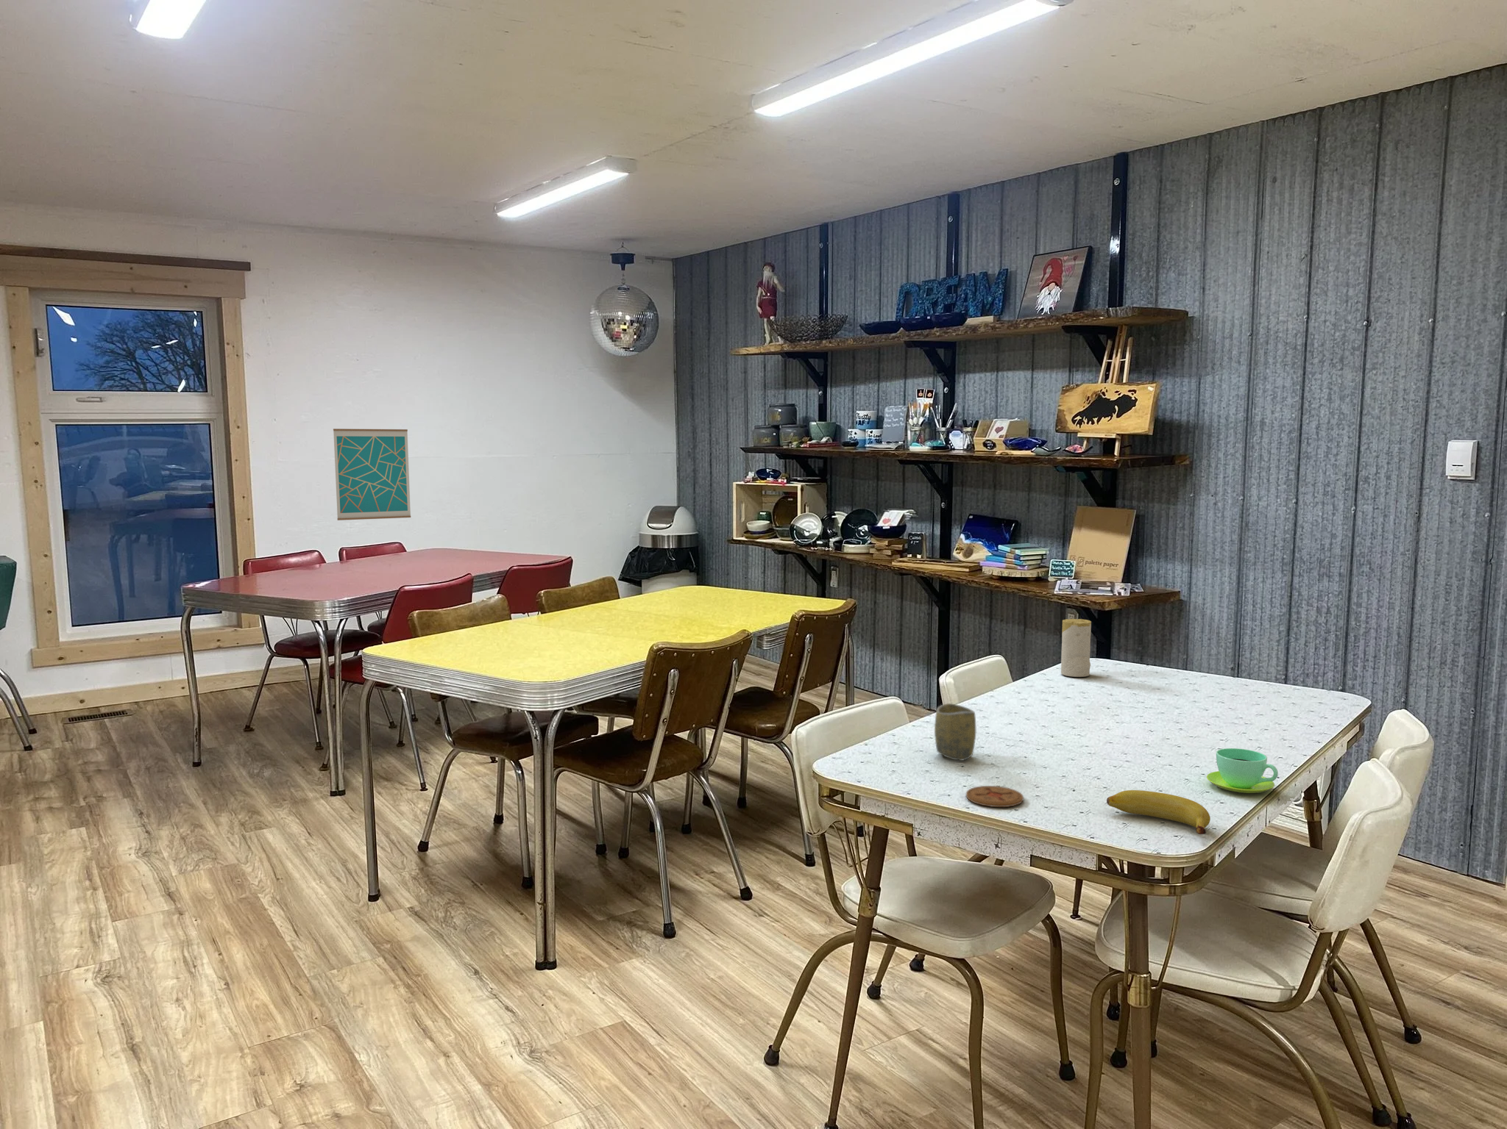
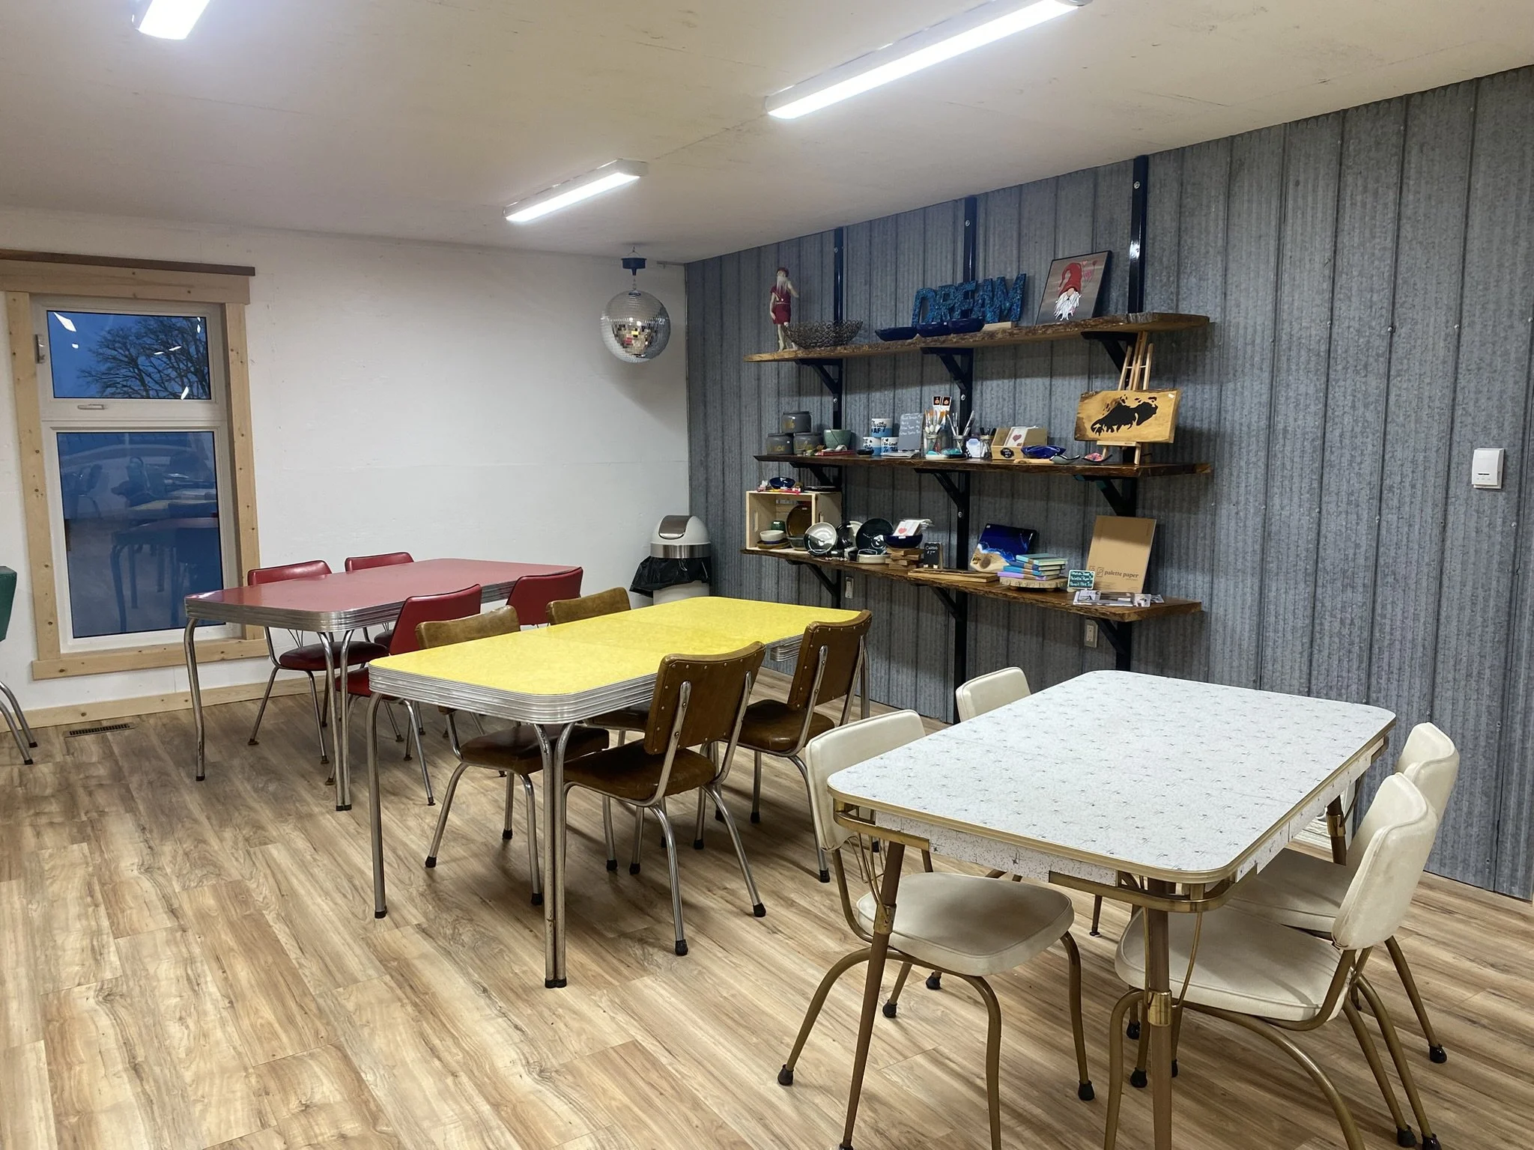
- candle [1061,618,1092,677]
- cup [1206,747,1279,793]
- wall art [332,428,412,521]
- coaster [966,785,1024,808]
- cup [934,703,977,761]
- banana [1106,790,1212,835]
